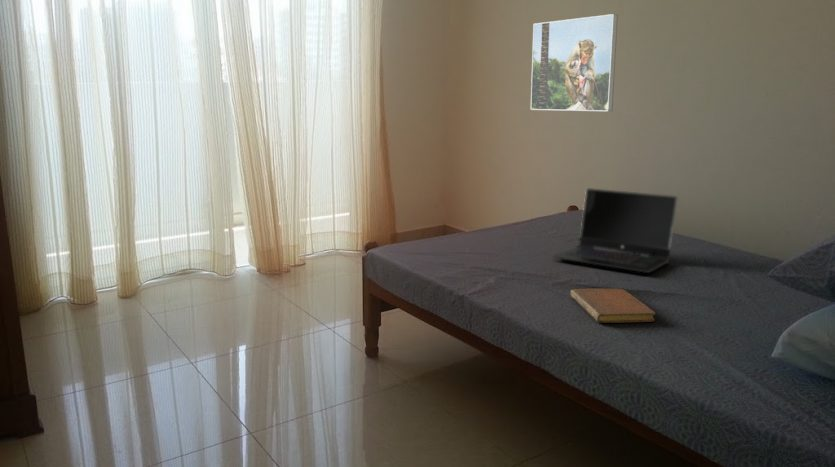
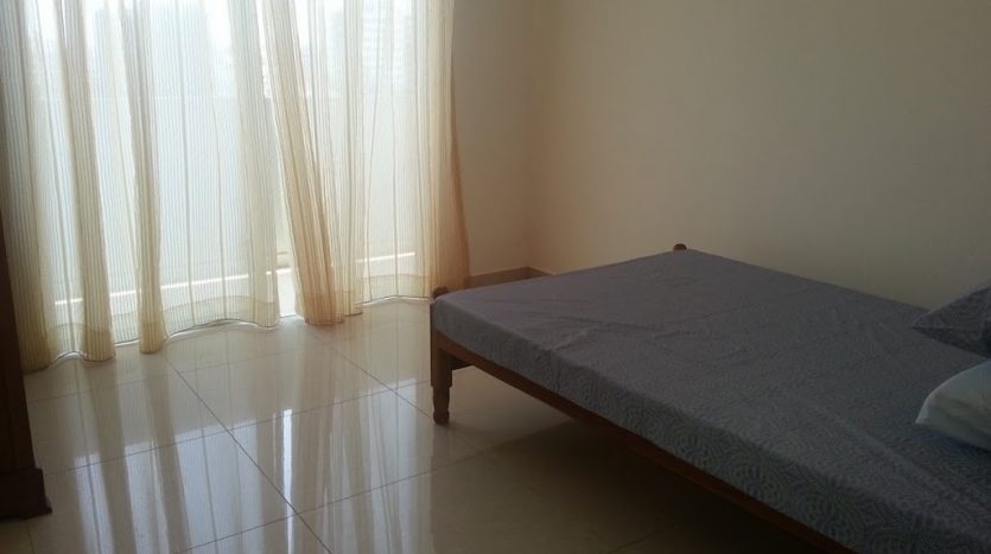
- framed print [530,13,619,112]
- notebook [569,288,657,324]
- laptop computer [551,187,679,274]
